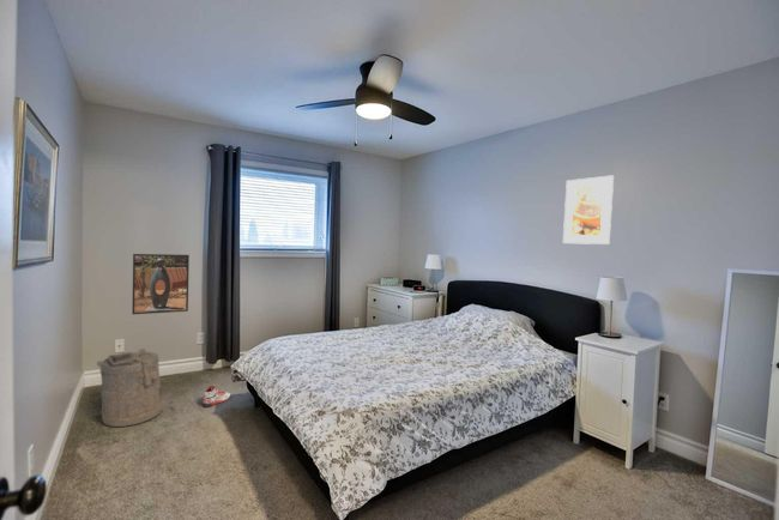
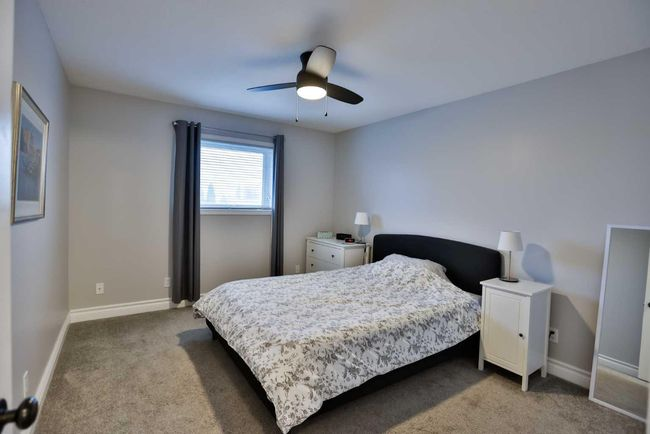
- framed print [562,174,615,246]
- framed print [131,253,191,315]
- sneaker [201,385,231,409]
- laundry hamper [96,347,163,428]
